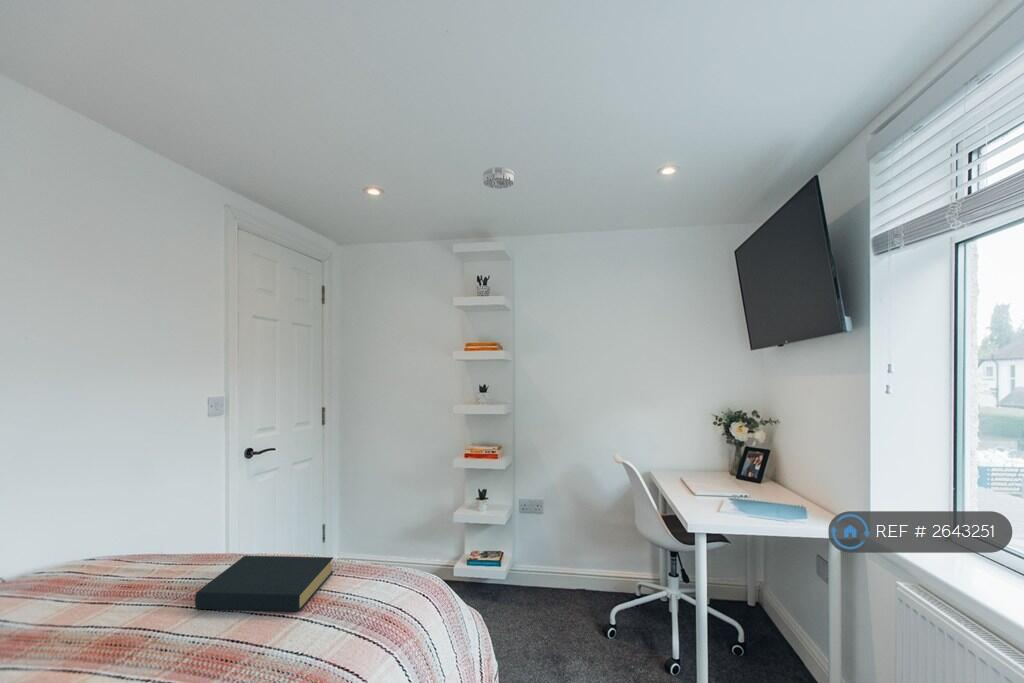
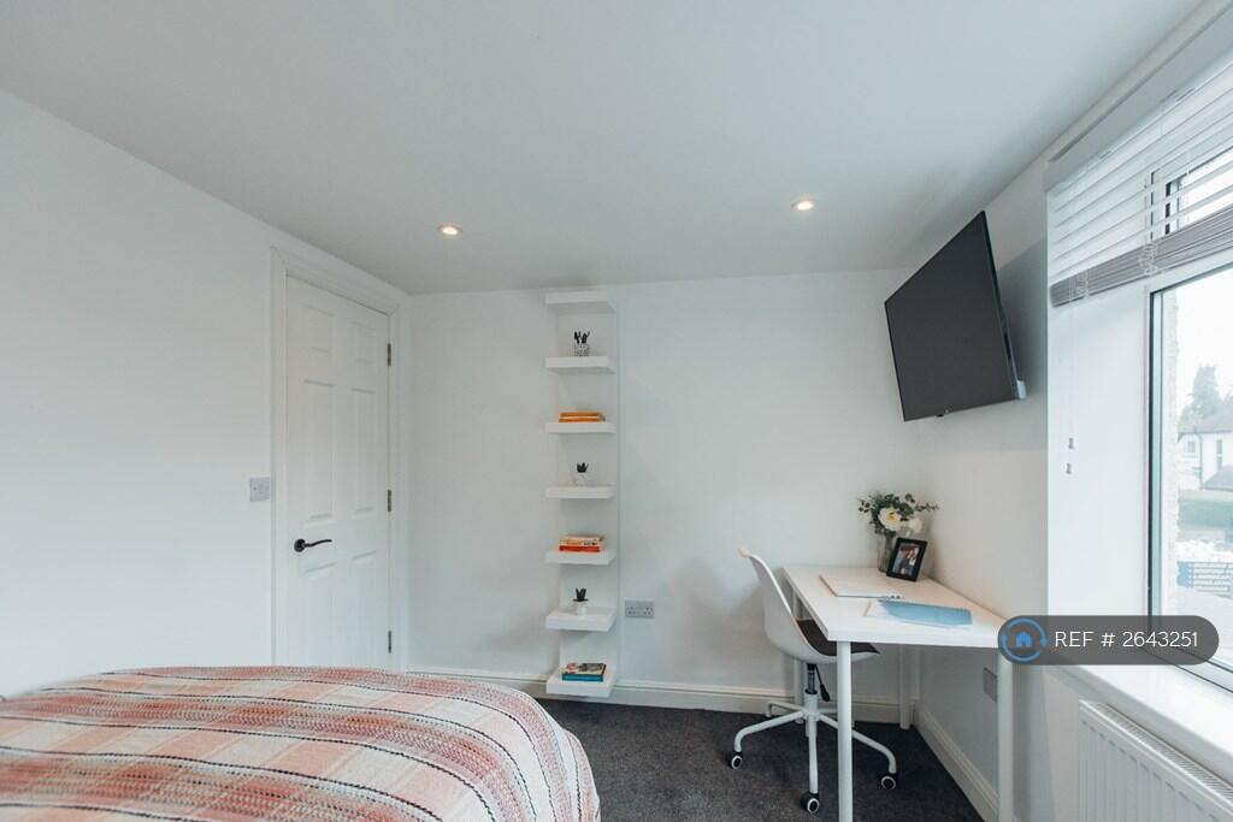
- smoke detector [482,166,515,190]
- hardback book [194,555,334,612]
